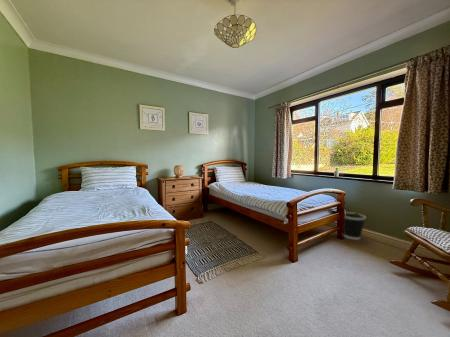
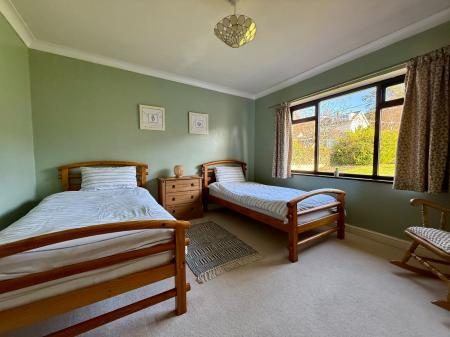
- wastebasket [343,211,367,241]
